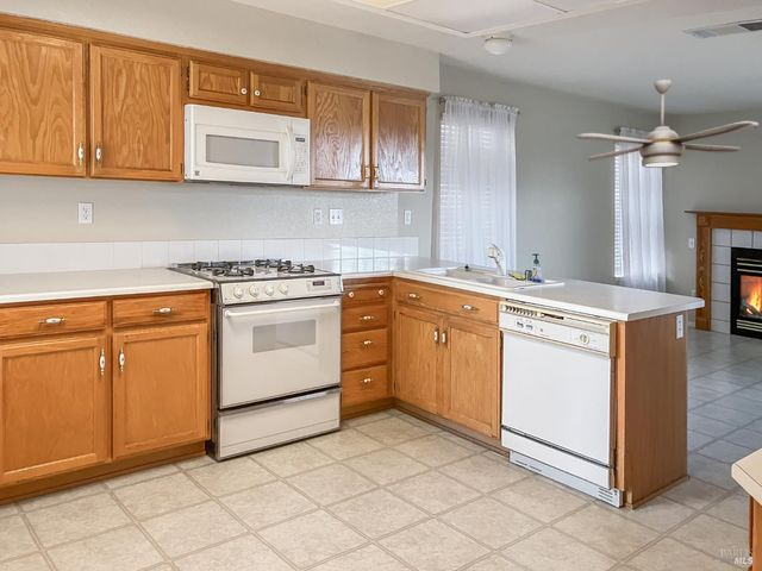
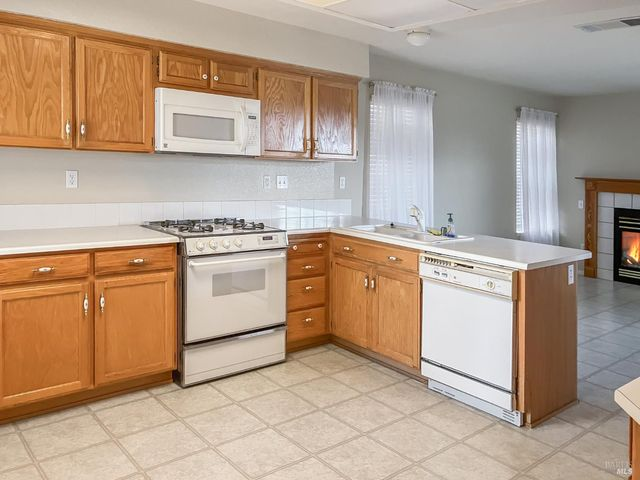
- ceiling fan [574,79,760,169]
